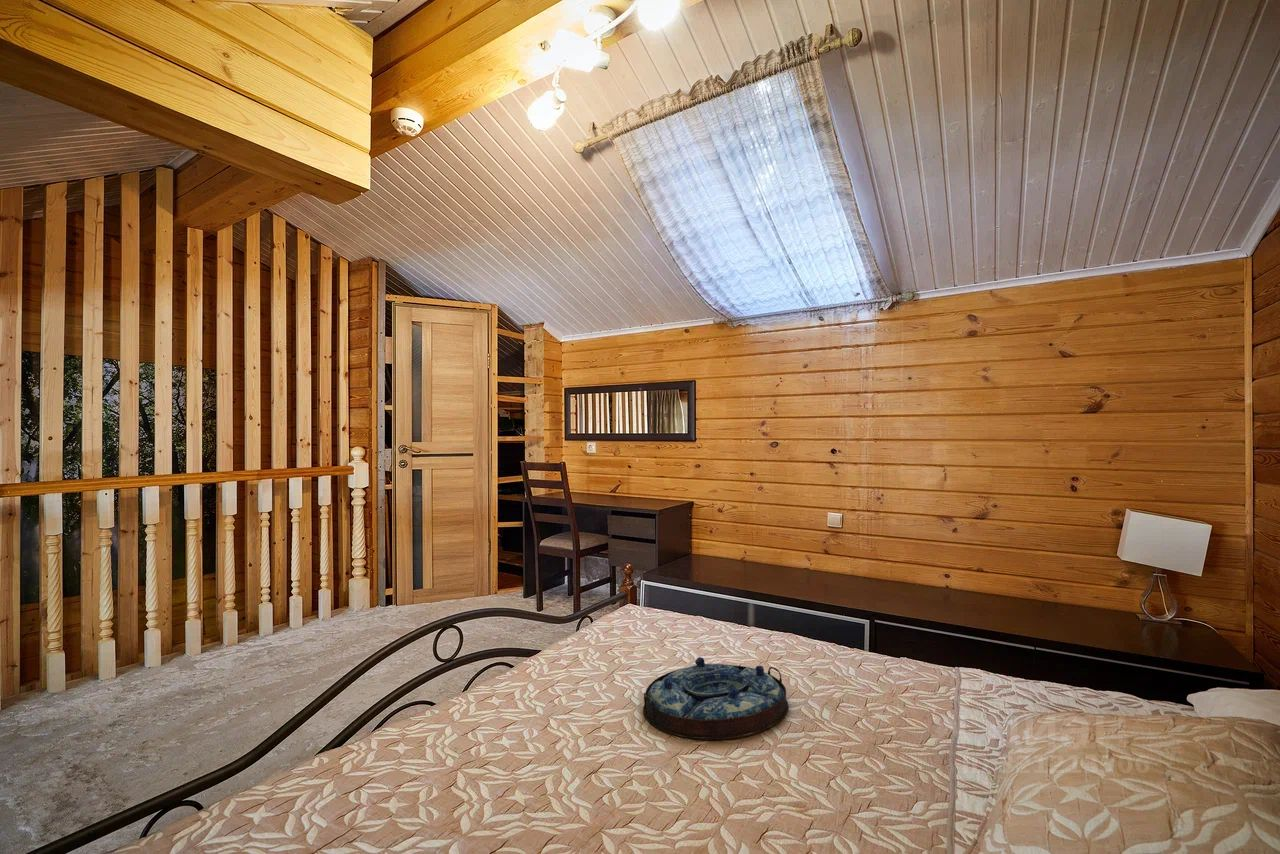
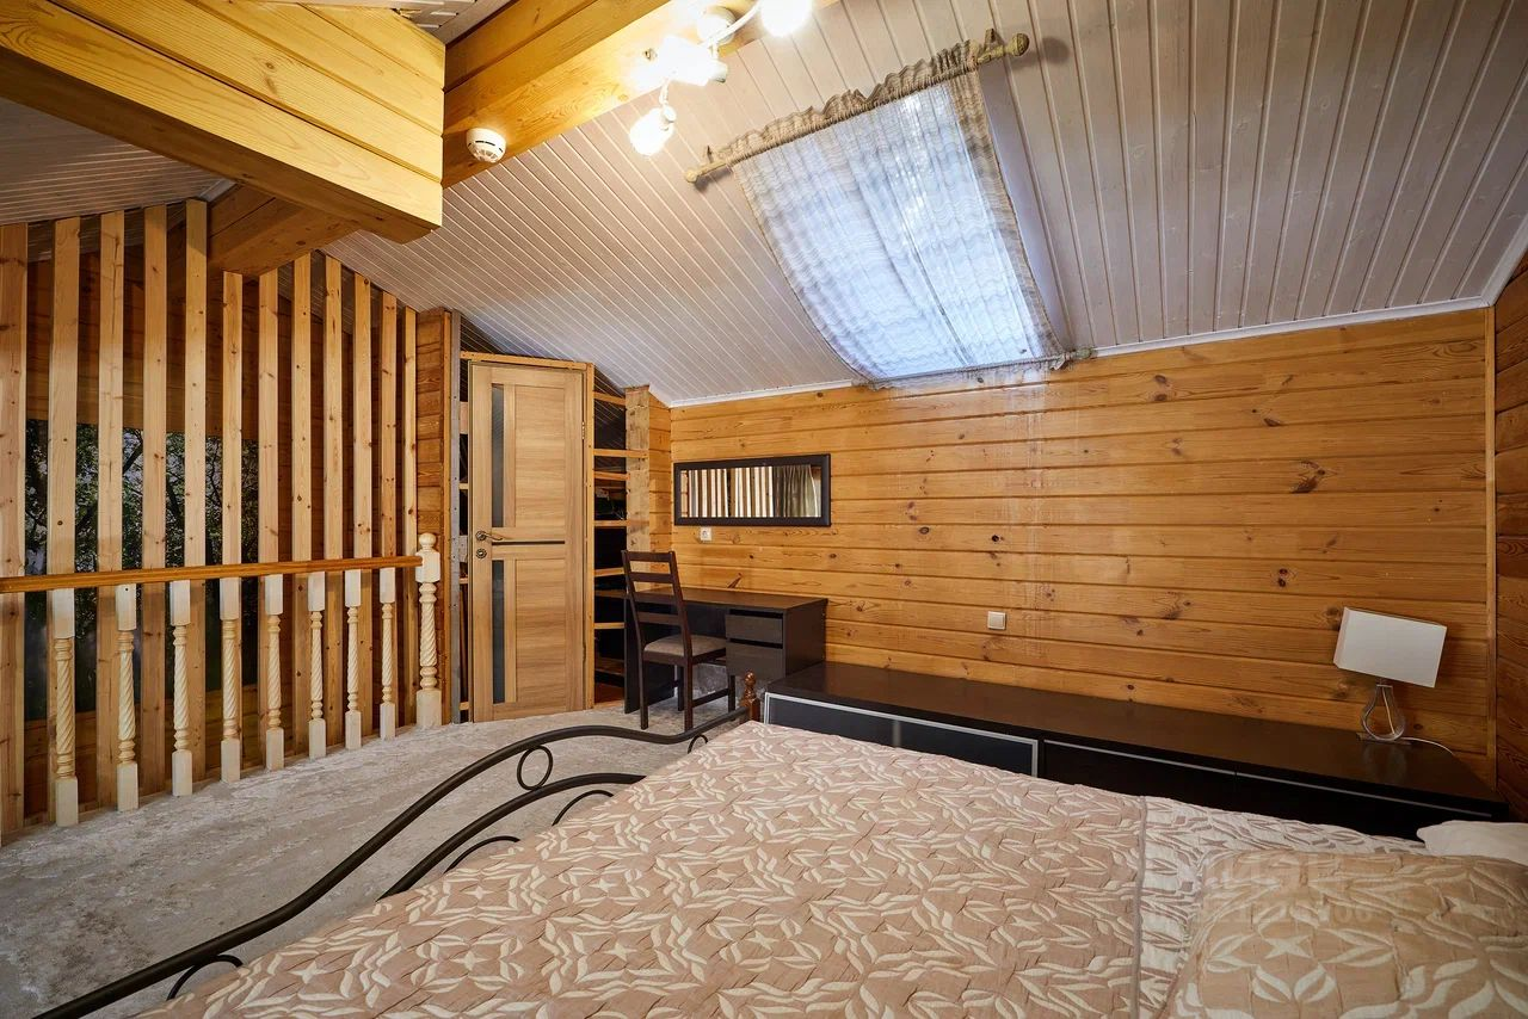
- serving tray [642,656,789,741]
